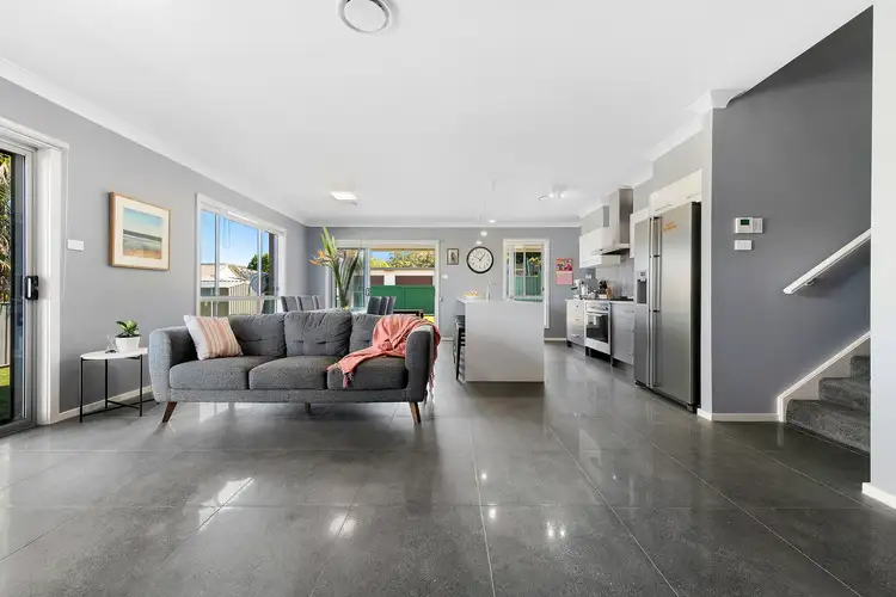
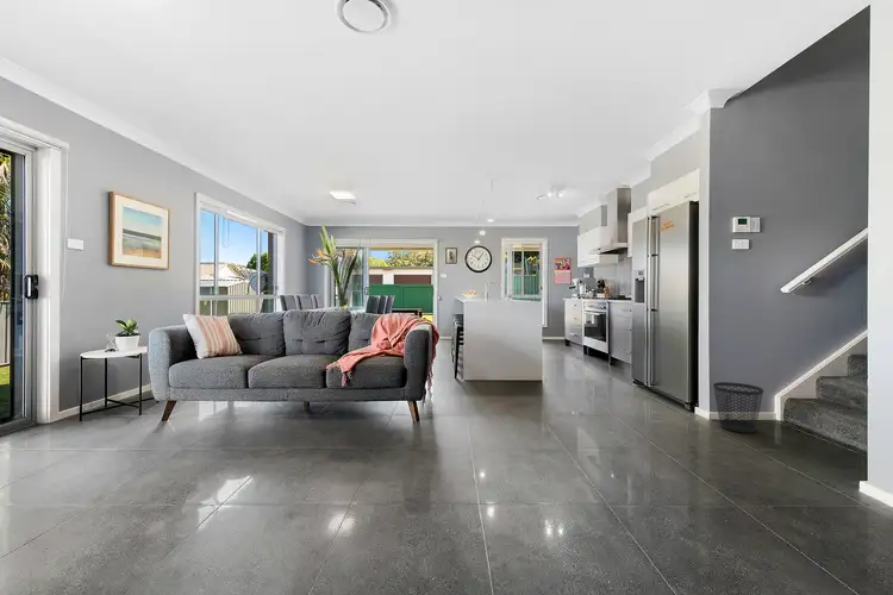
+ wastebasket [712,381,764,434]
